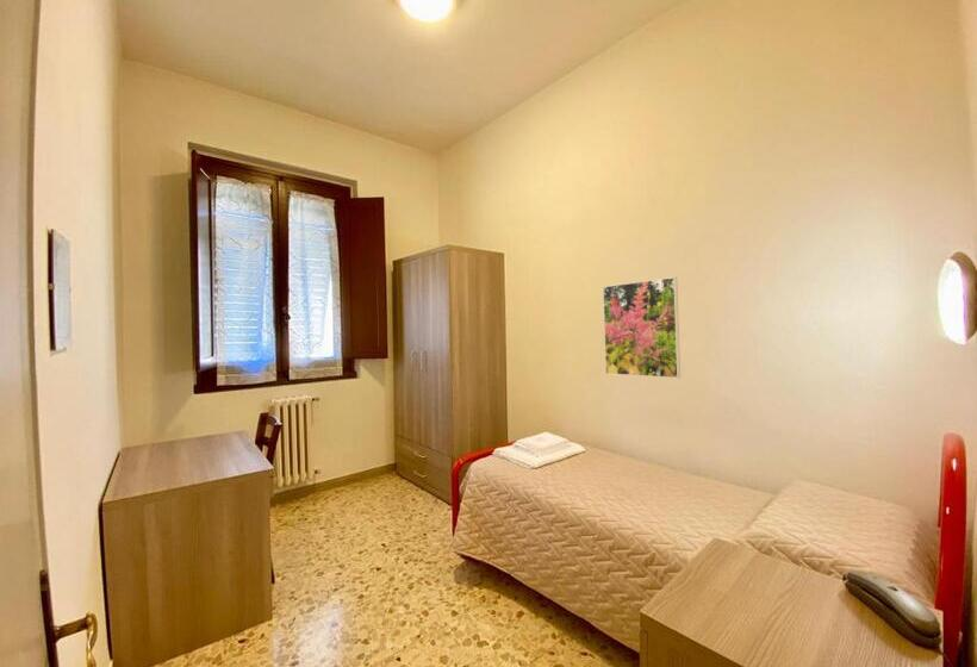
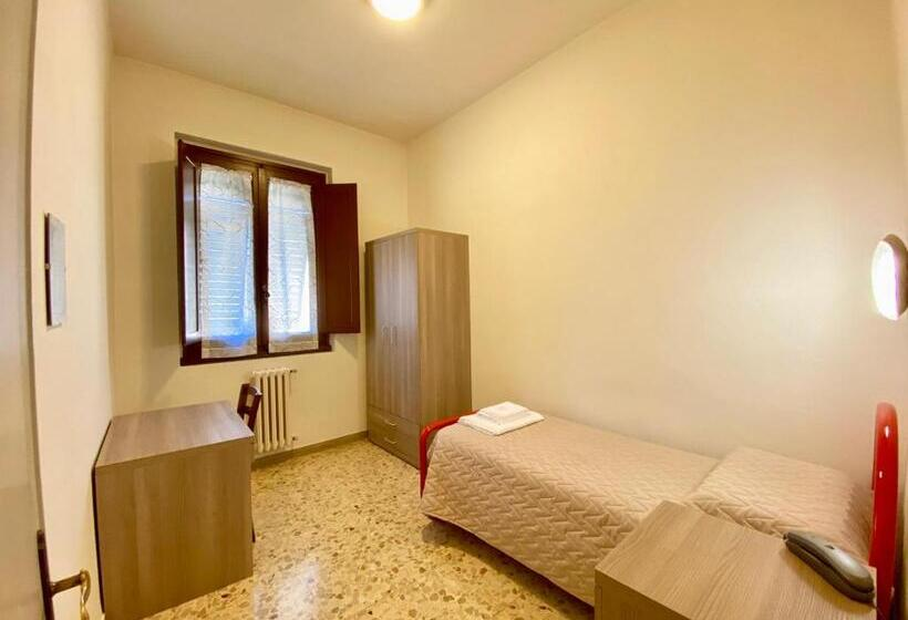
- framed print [602,276,682,379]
